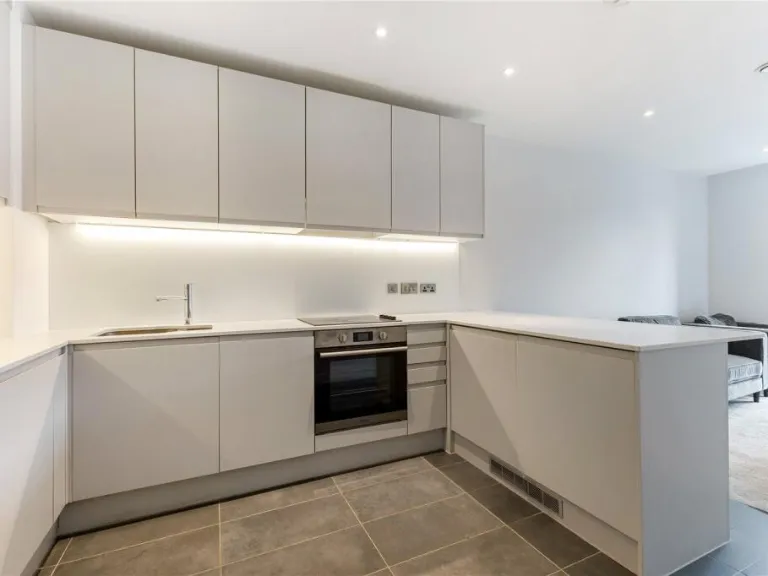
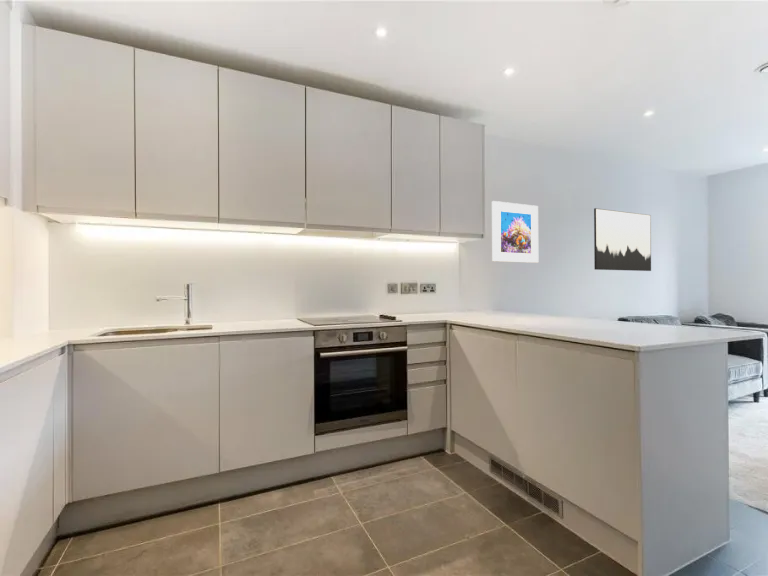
+ wall art [593,207,652,272]
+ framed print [491,200,539,264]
